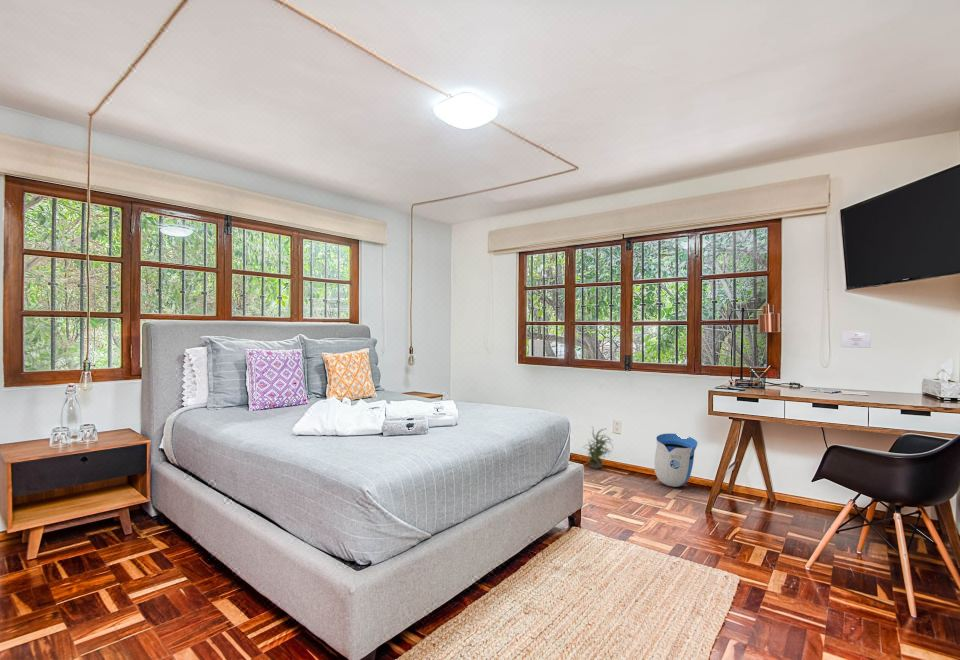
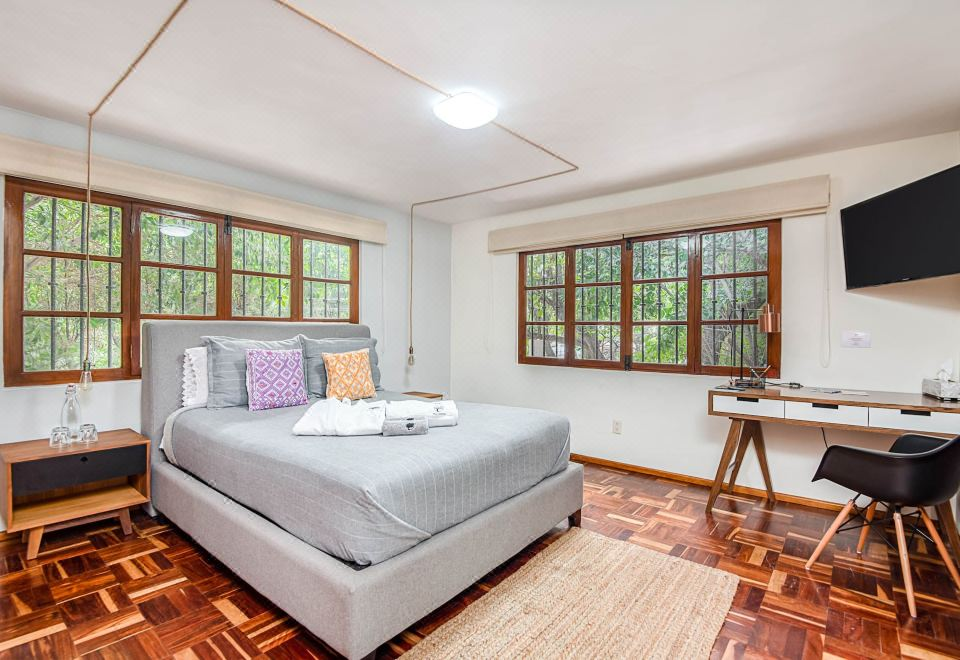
- potted plant [581,425,614,470]
- sun visor [654,432,699,488]
